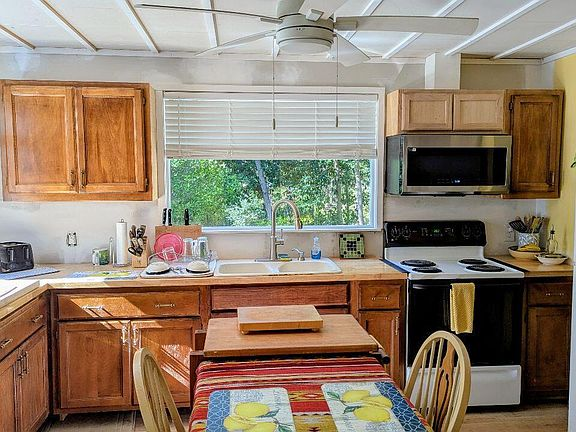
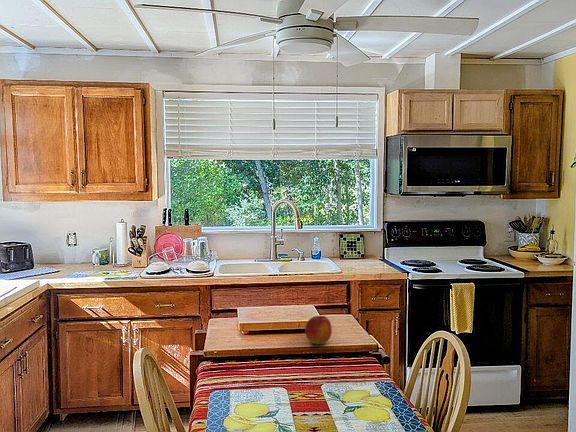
+ apple [304,315,333,345]
